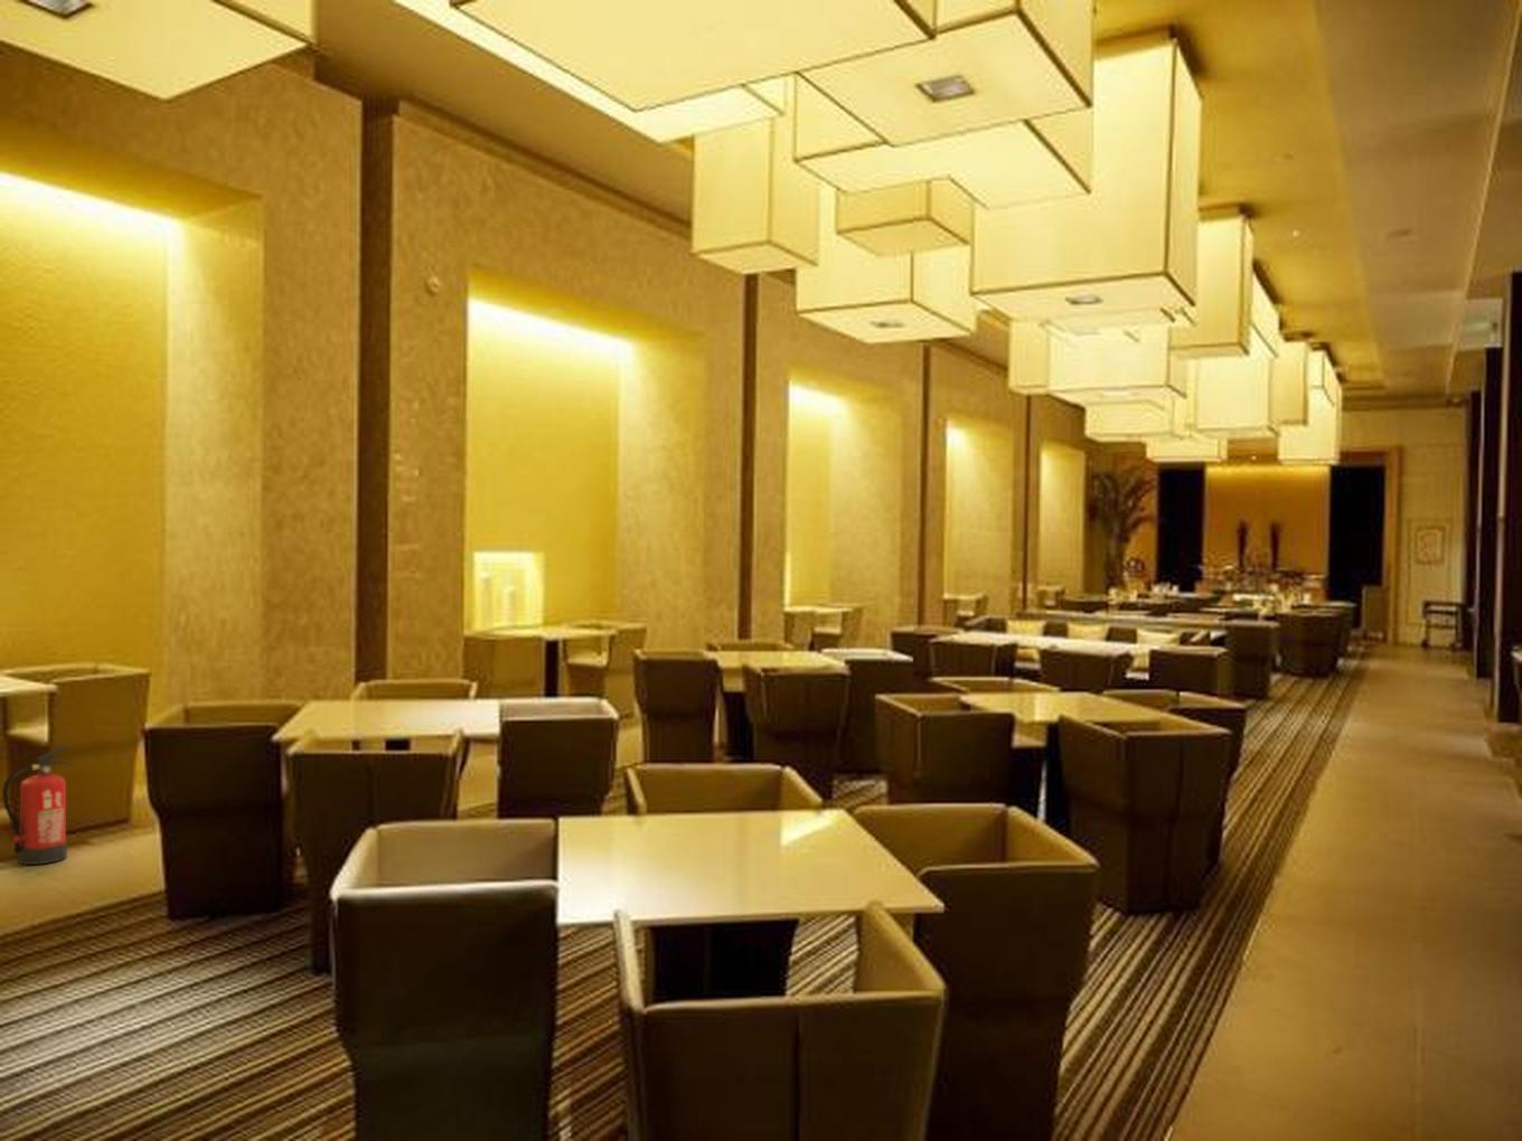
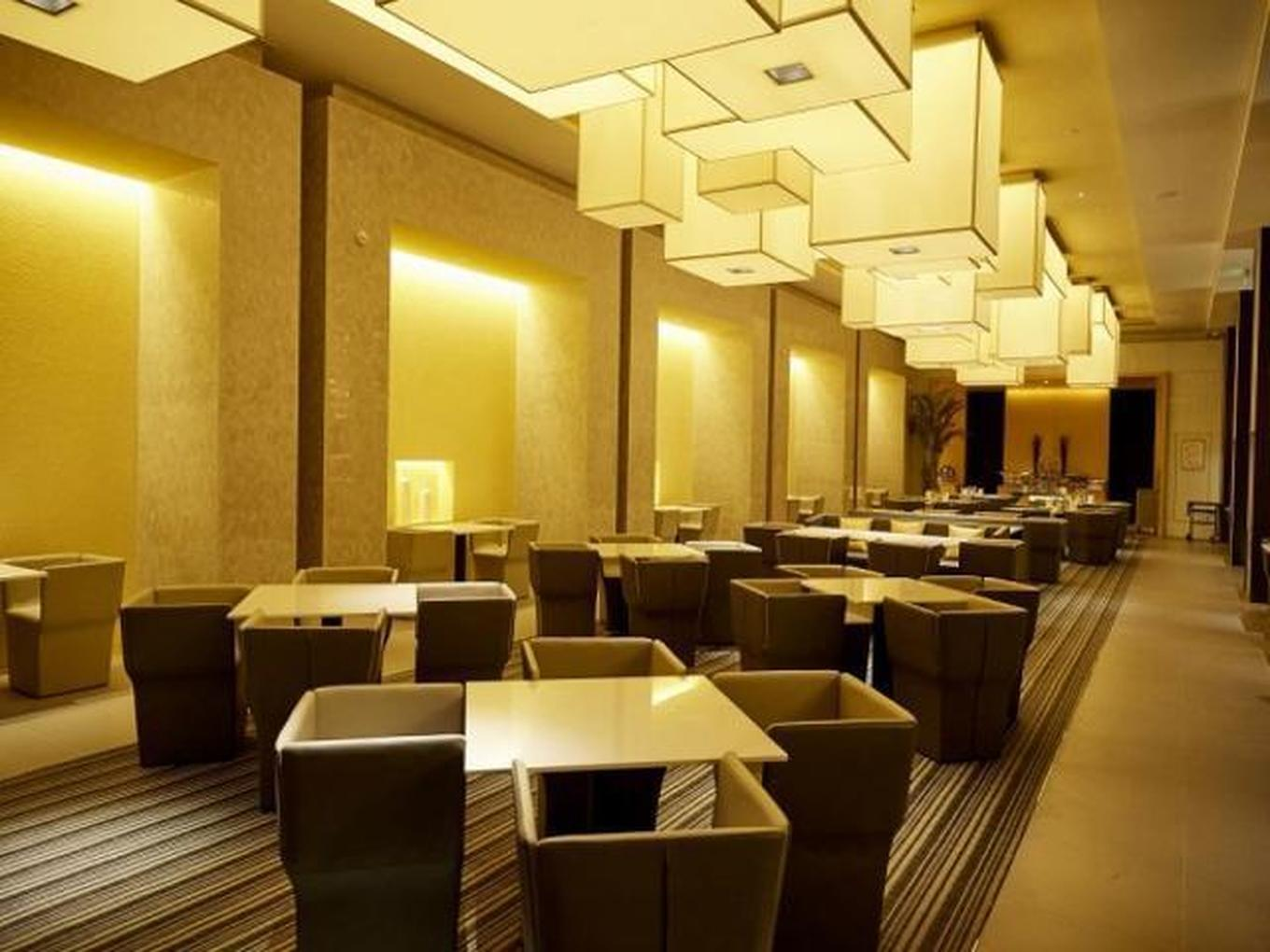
- fire extinguisher [1,744,72,865]
